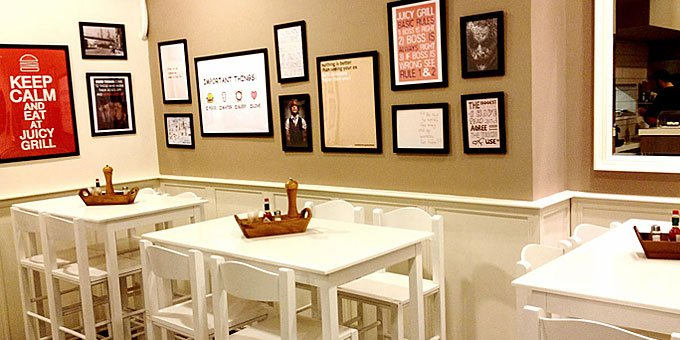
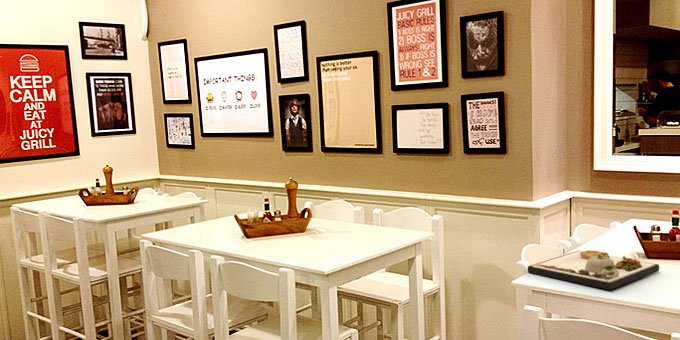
+ dinner plate [527,250,660,291]
